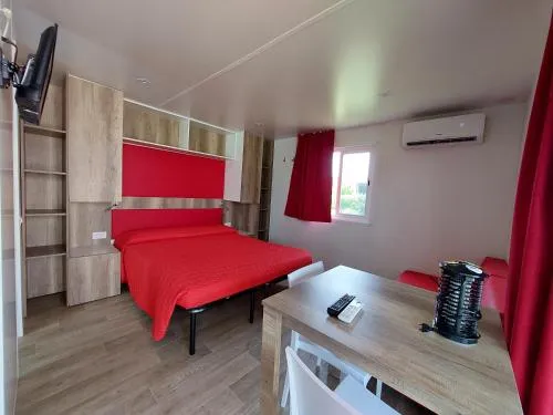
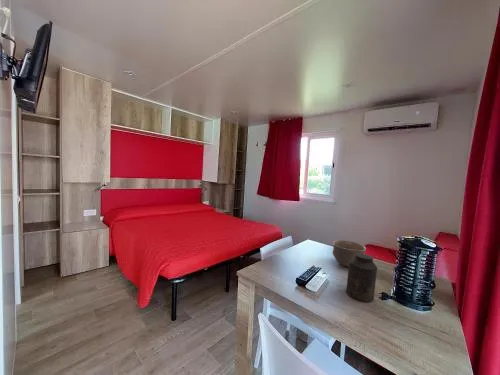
+ canister [345,253,378,303]
+ bowl [332,239,367,268]
